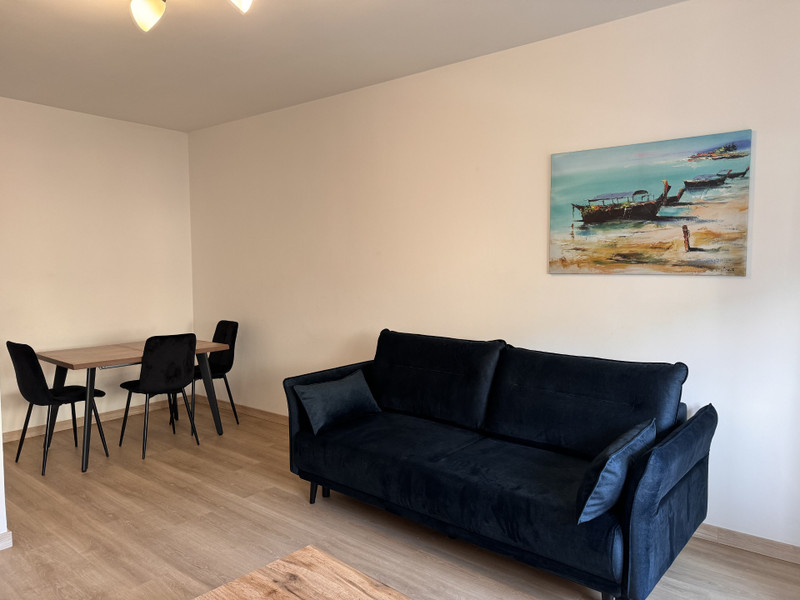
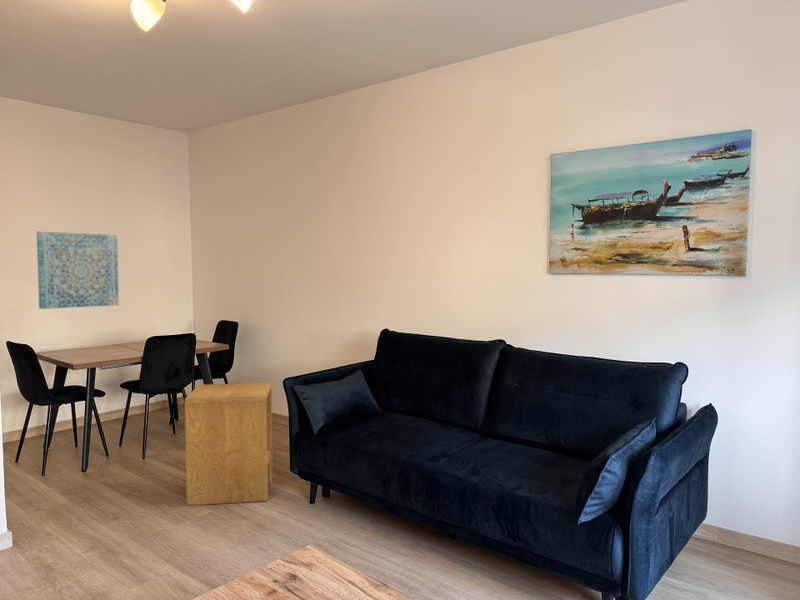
+ wall art [36,230,120,310]
+ side table [184,382,273,507]
